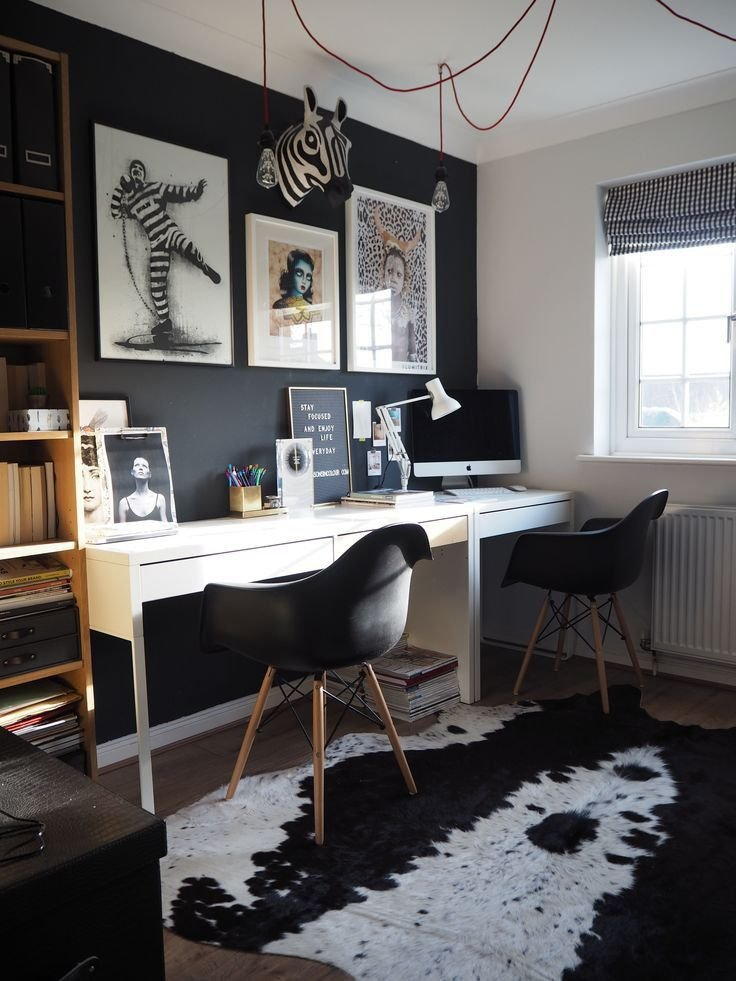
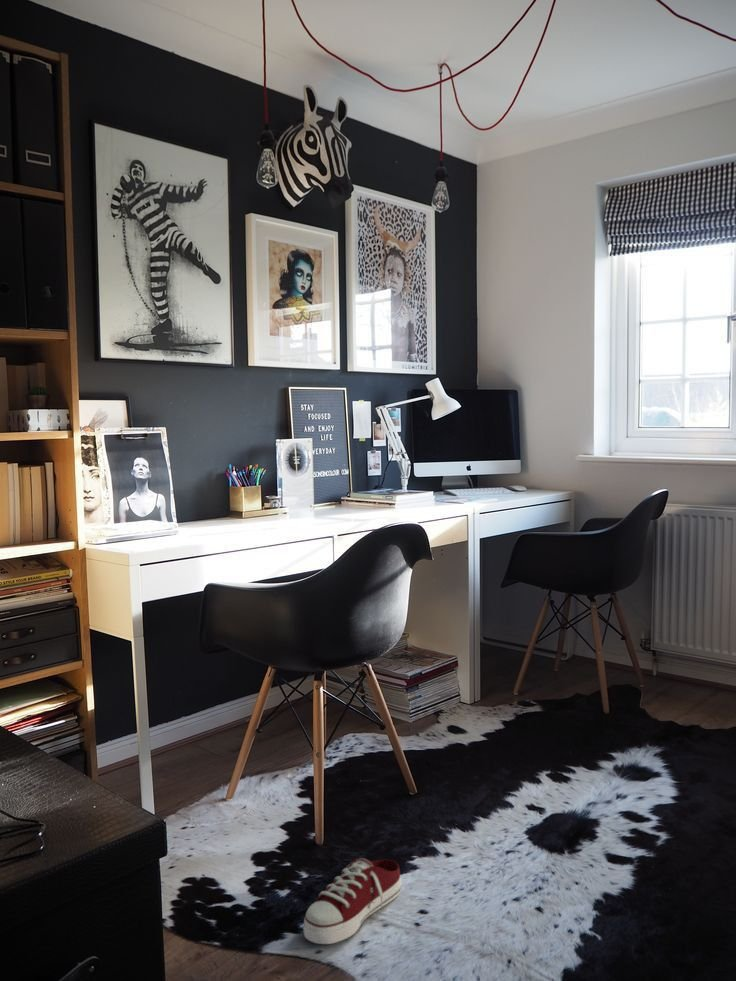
+ shoe [303,857,403,945]
